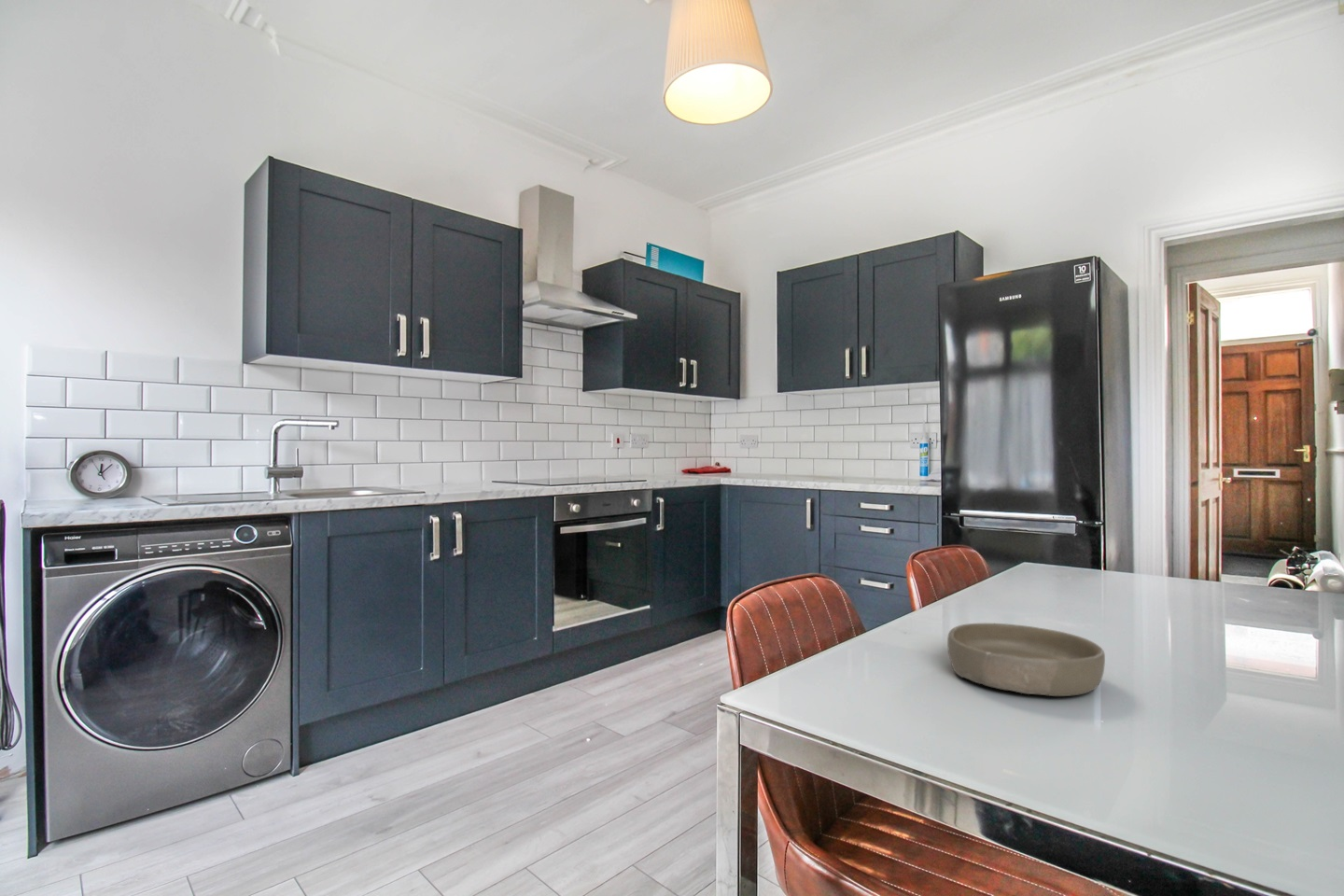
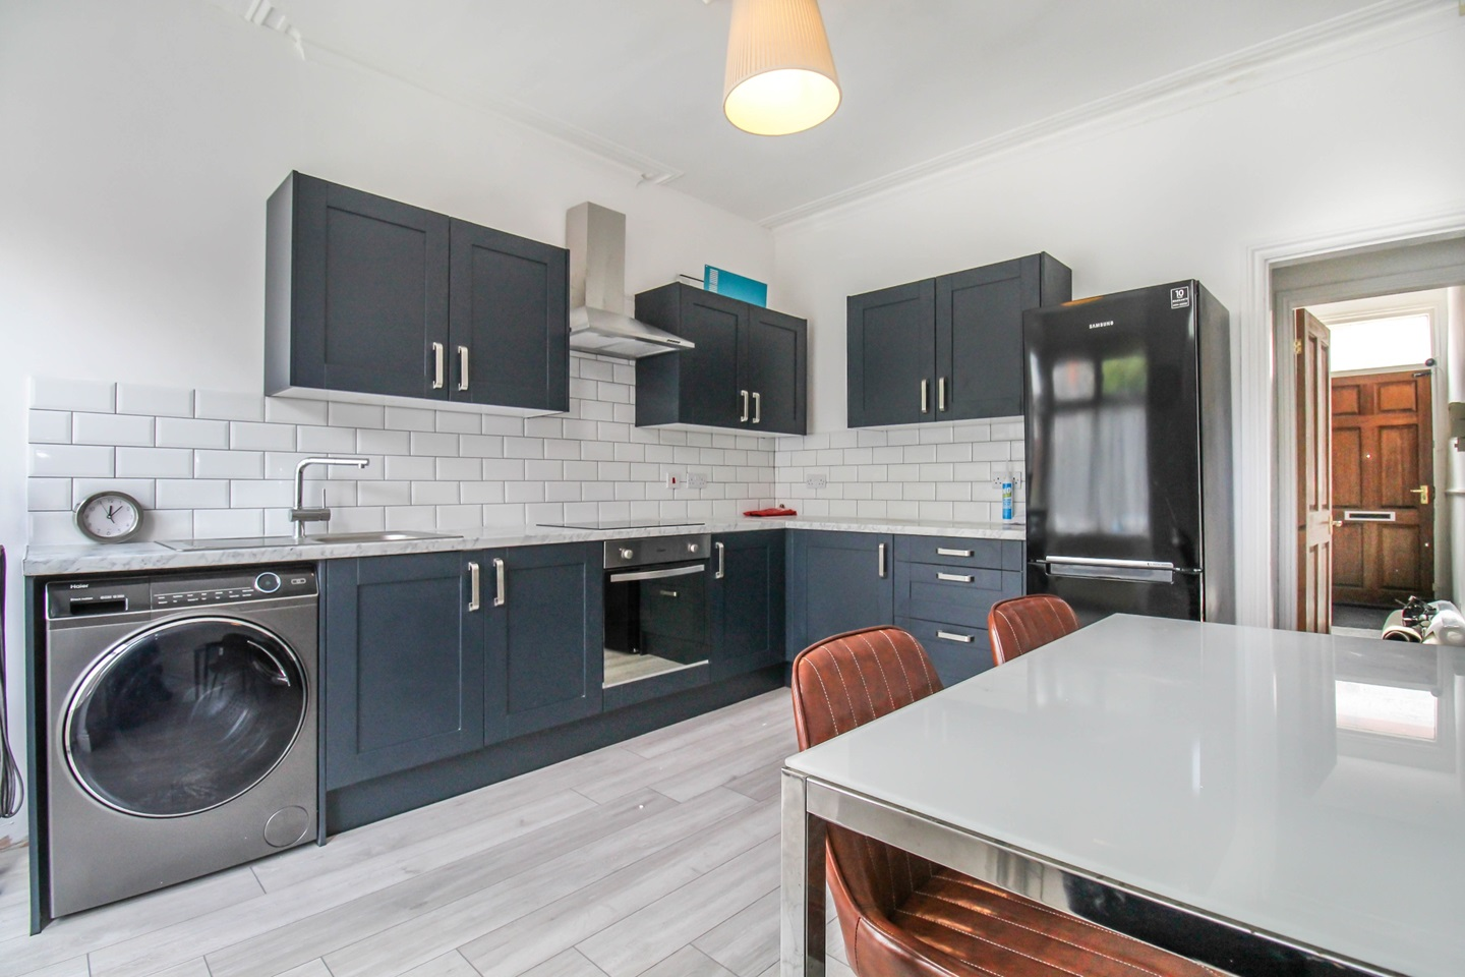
- bowl [946,623,1106,697]
